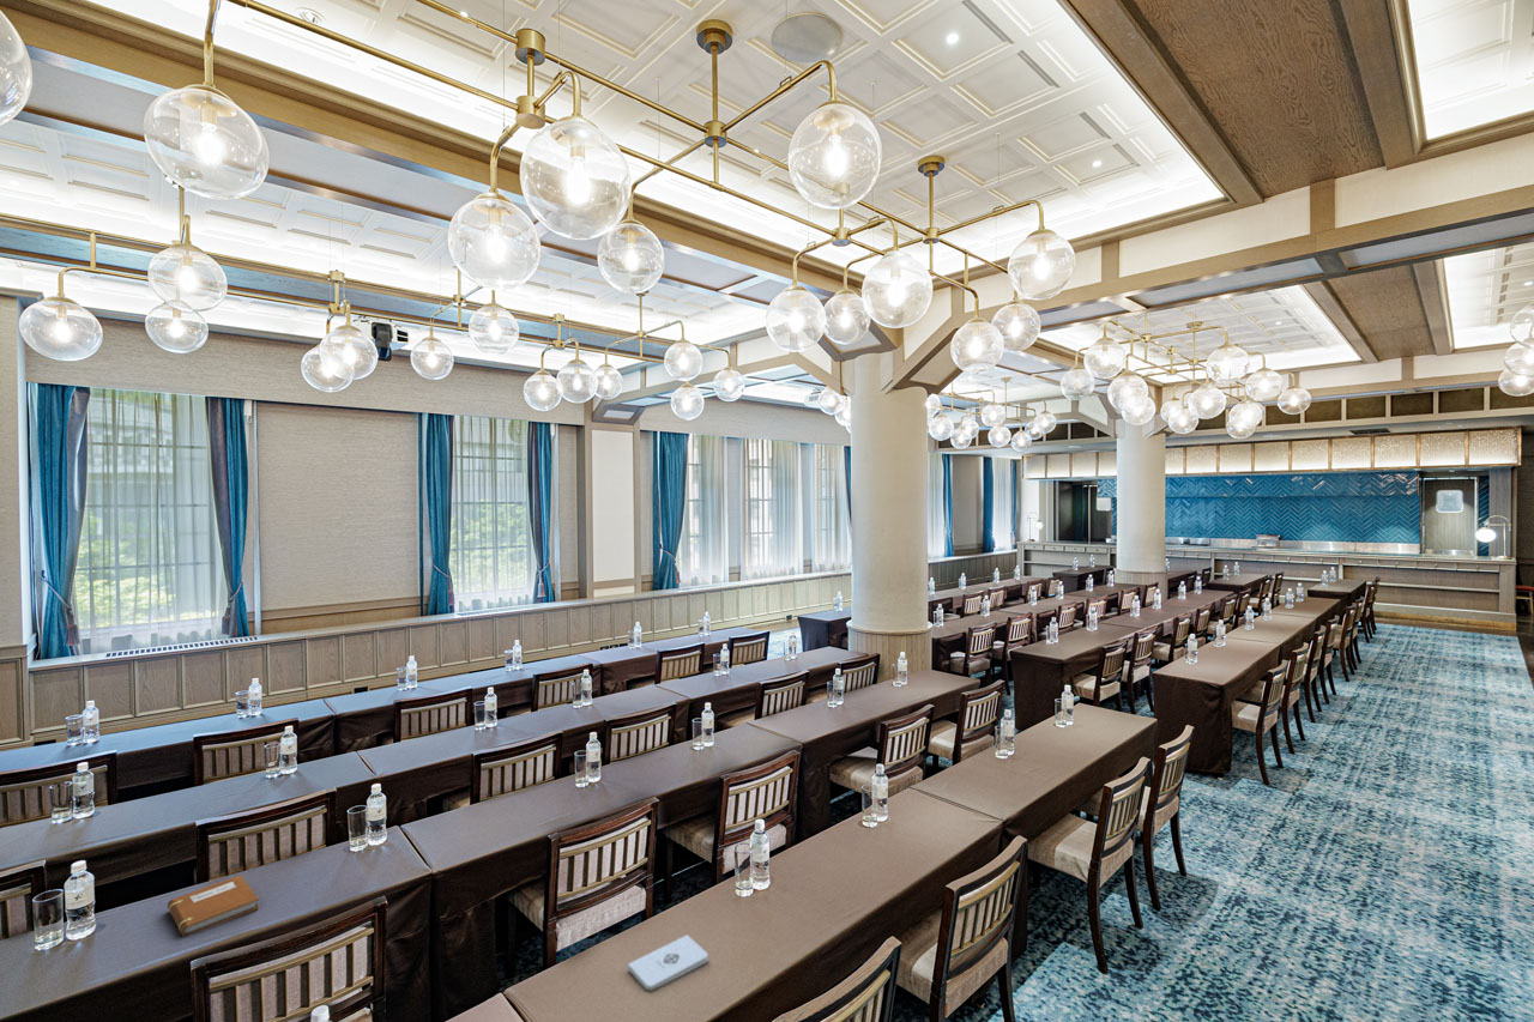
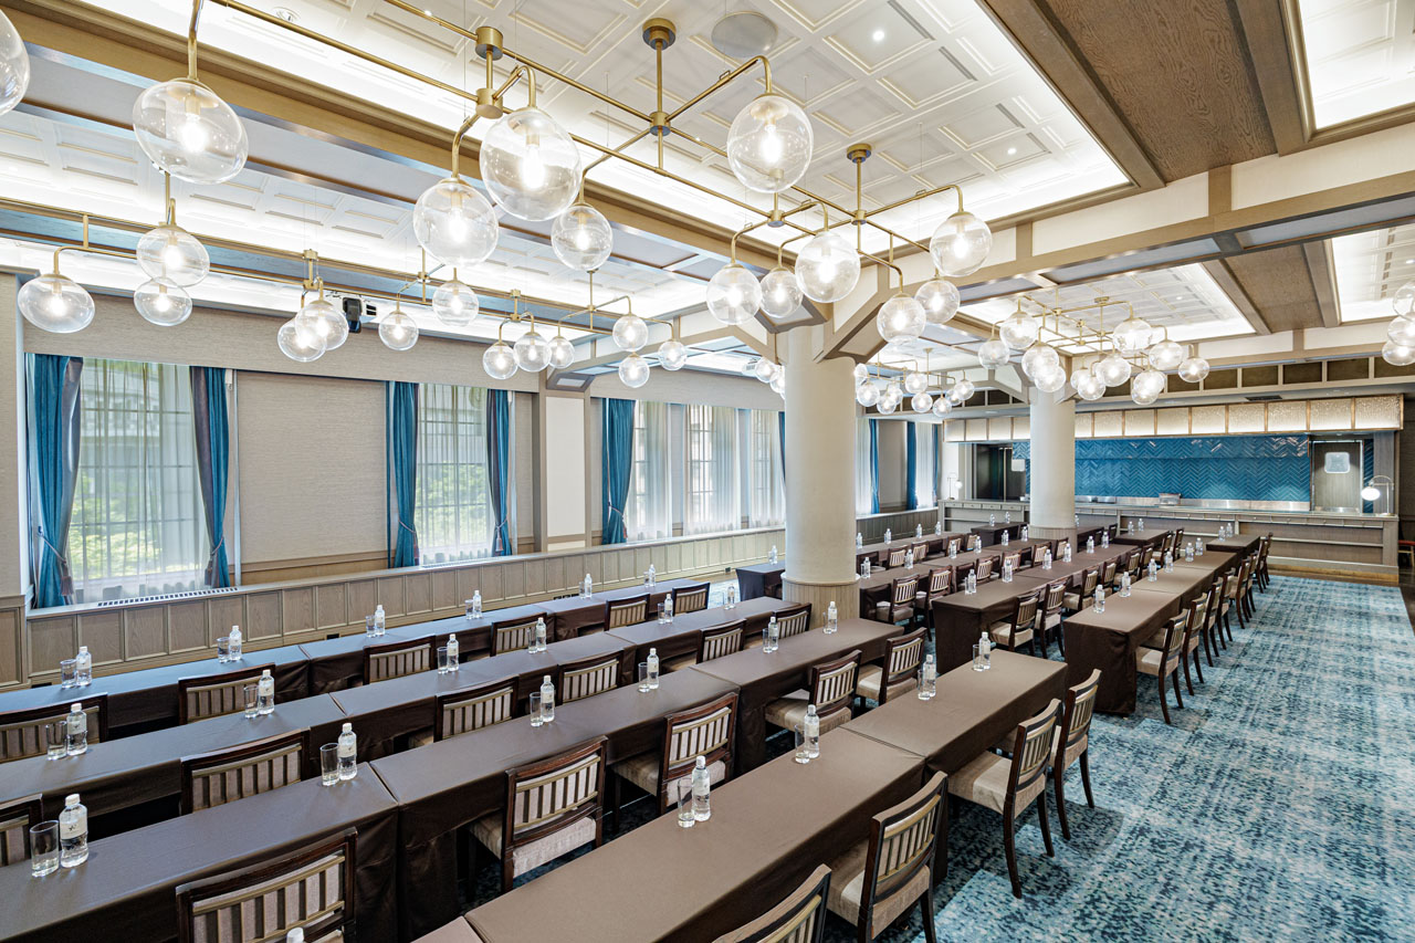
- notepad [627,933,709,991]
- notebook [167,875,260,938]
